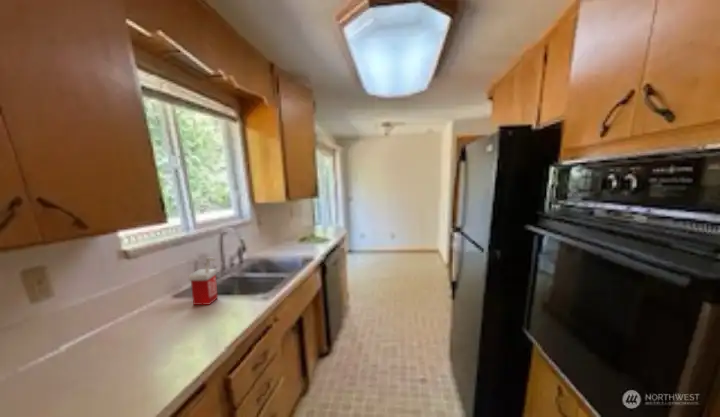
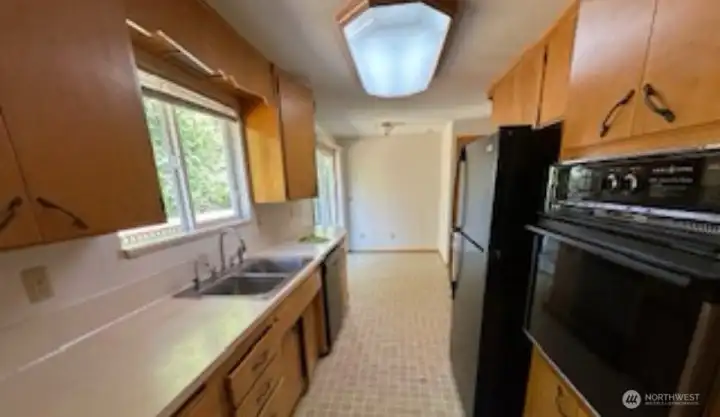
- soap dispenser [188,256,219,306]
